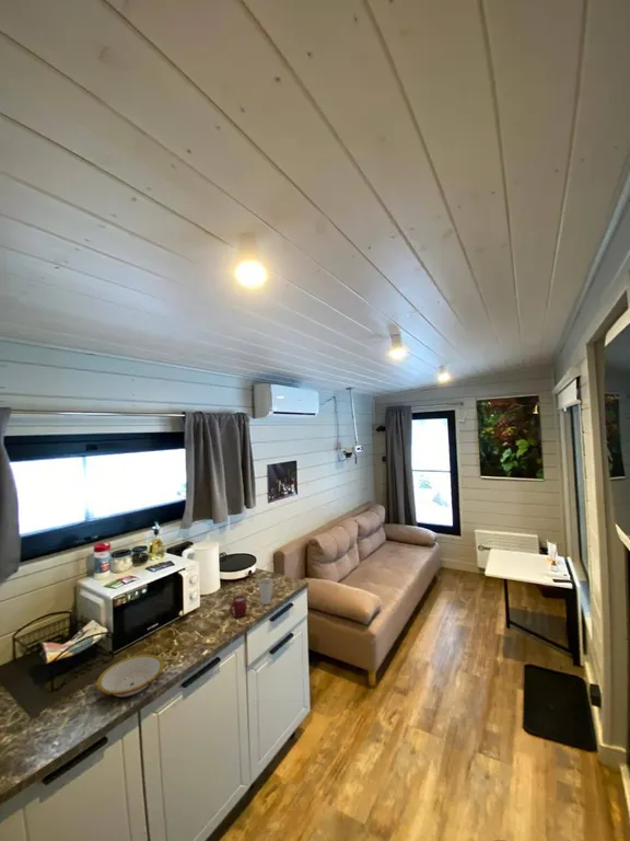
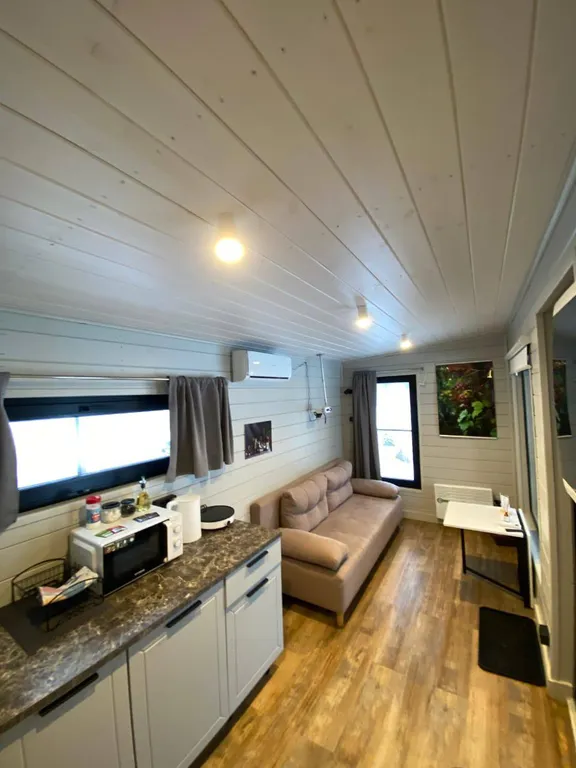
- cup [253,575,273,606]
- cup [229,595,248,619]
- bowl [96,654,165,698]
